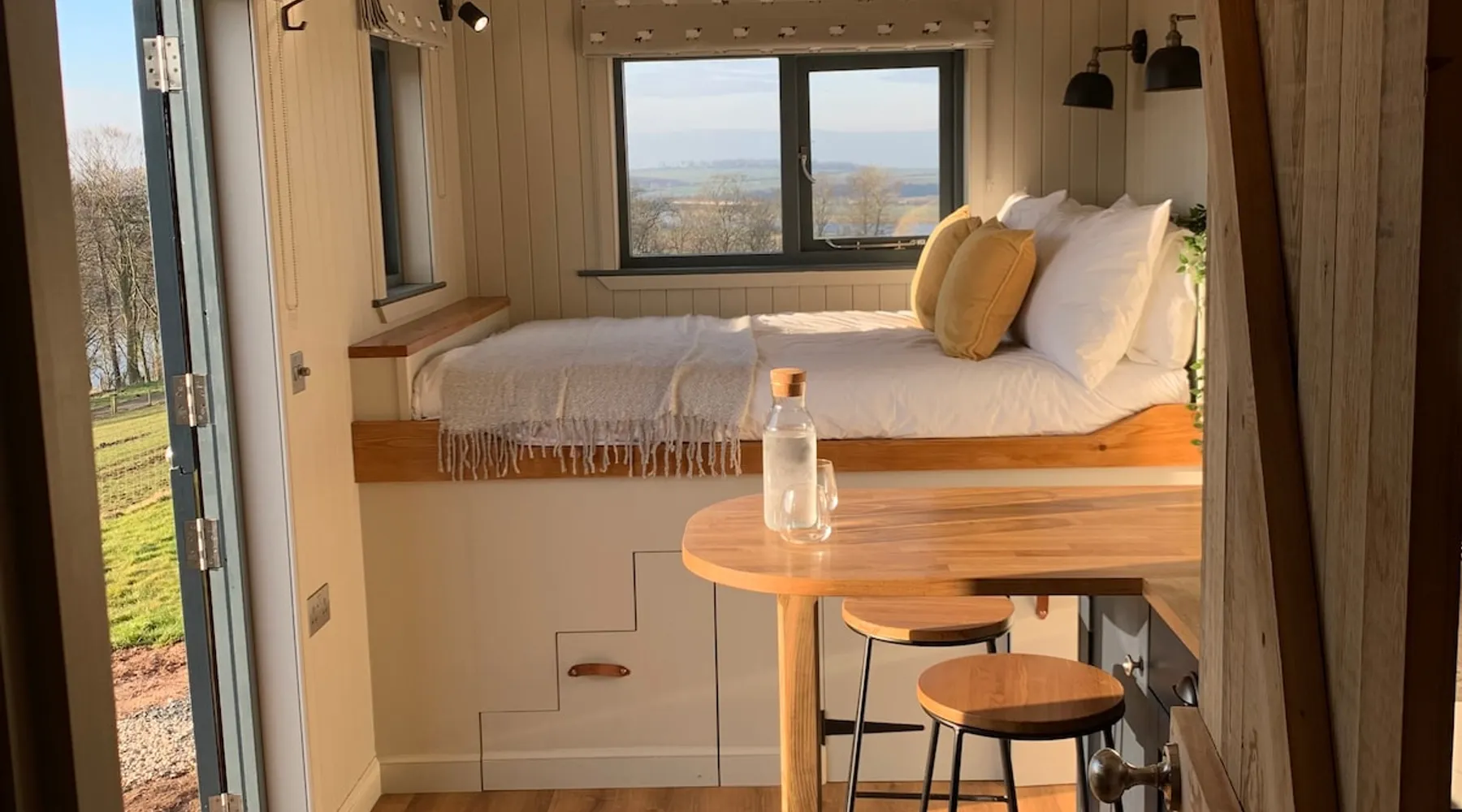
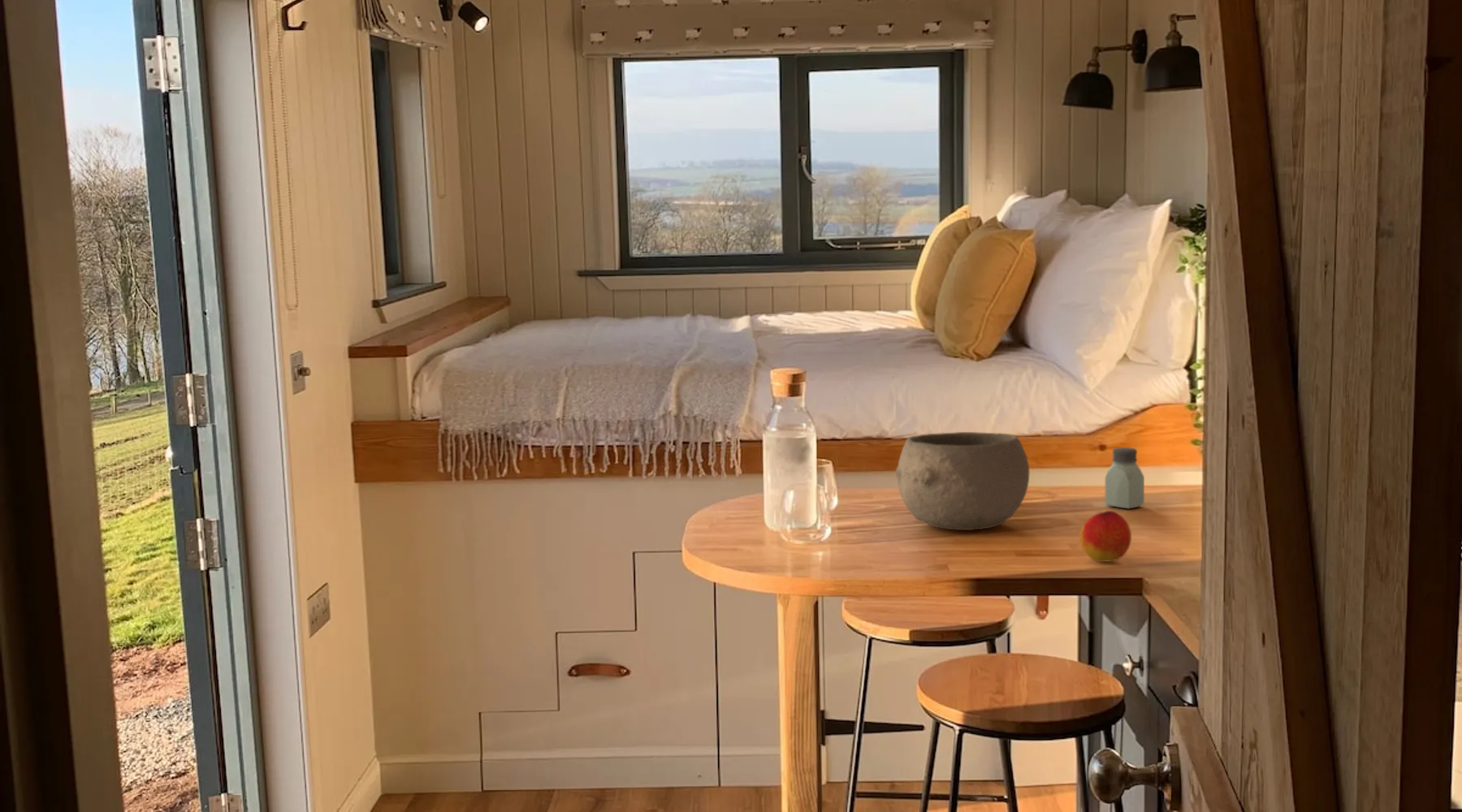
+ peach [1079,510,1132,563]
+ saltshaker [1105,447,1145,510]
+ bowl [895,431,1030,531]
